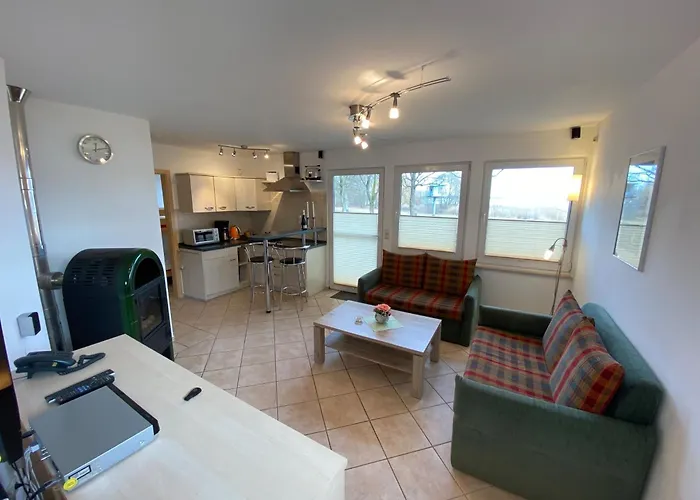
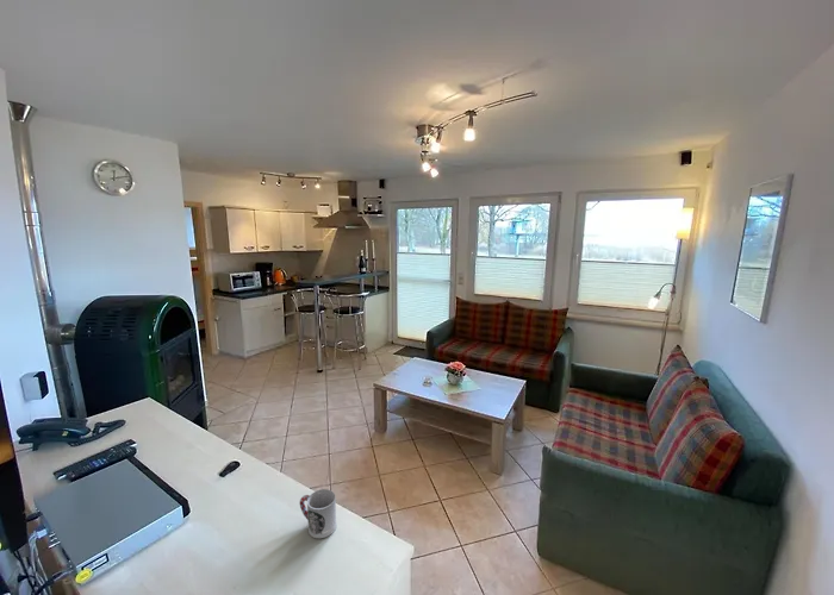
+ cup [299,488,337,539]
